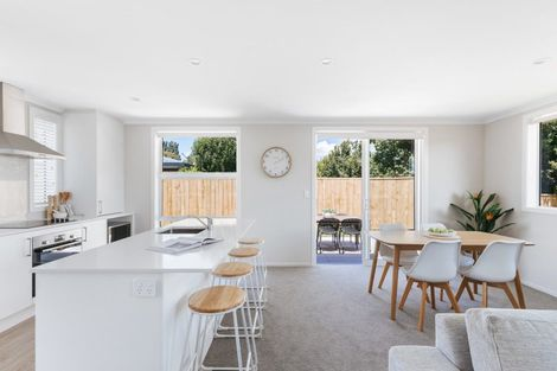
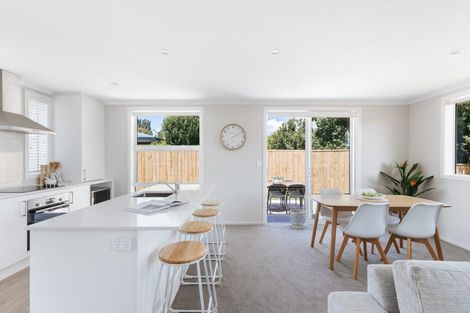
+ wastebasket [288,208,307,230]
